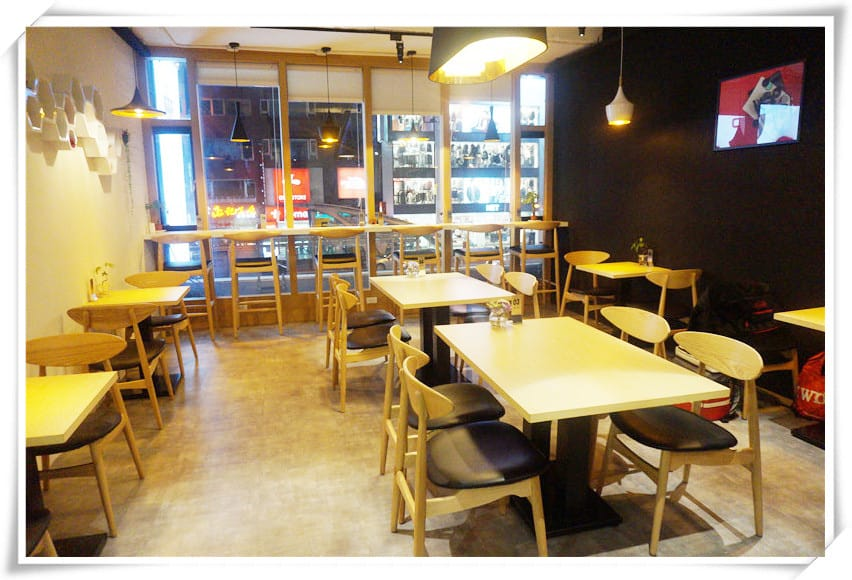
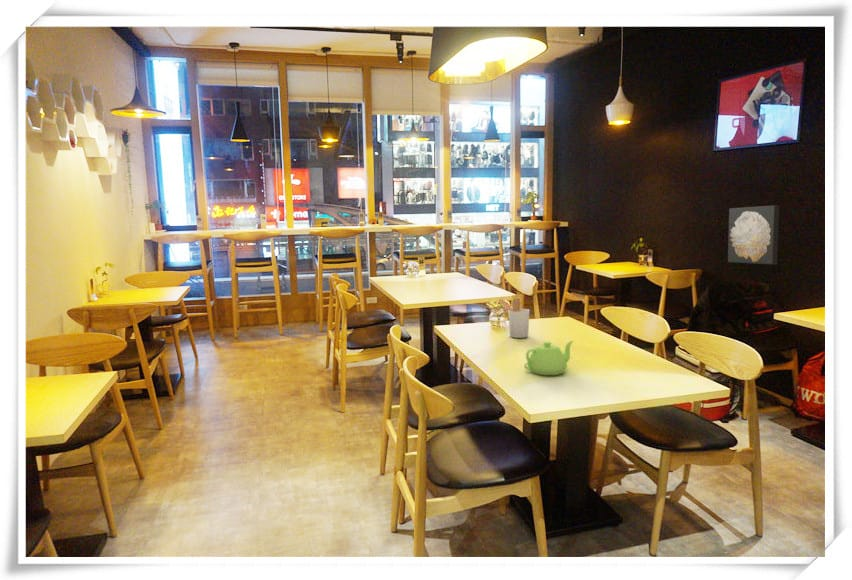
+ utensil holder [496,297,531,339]
+ wall art [727,204,780,265]
+ teapot [523,340,574,376]
